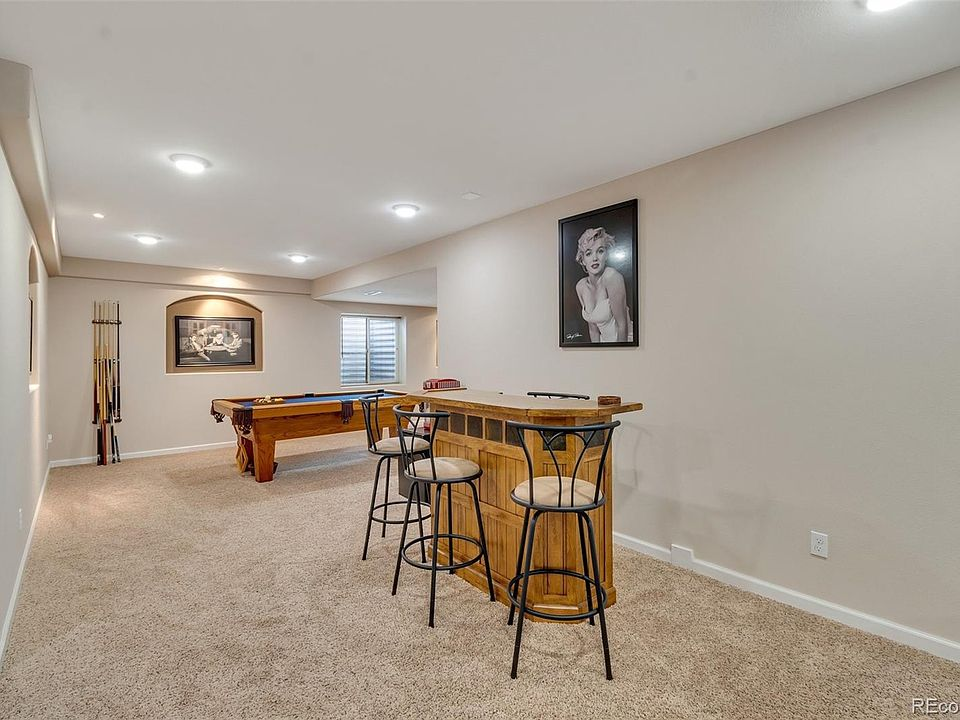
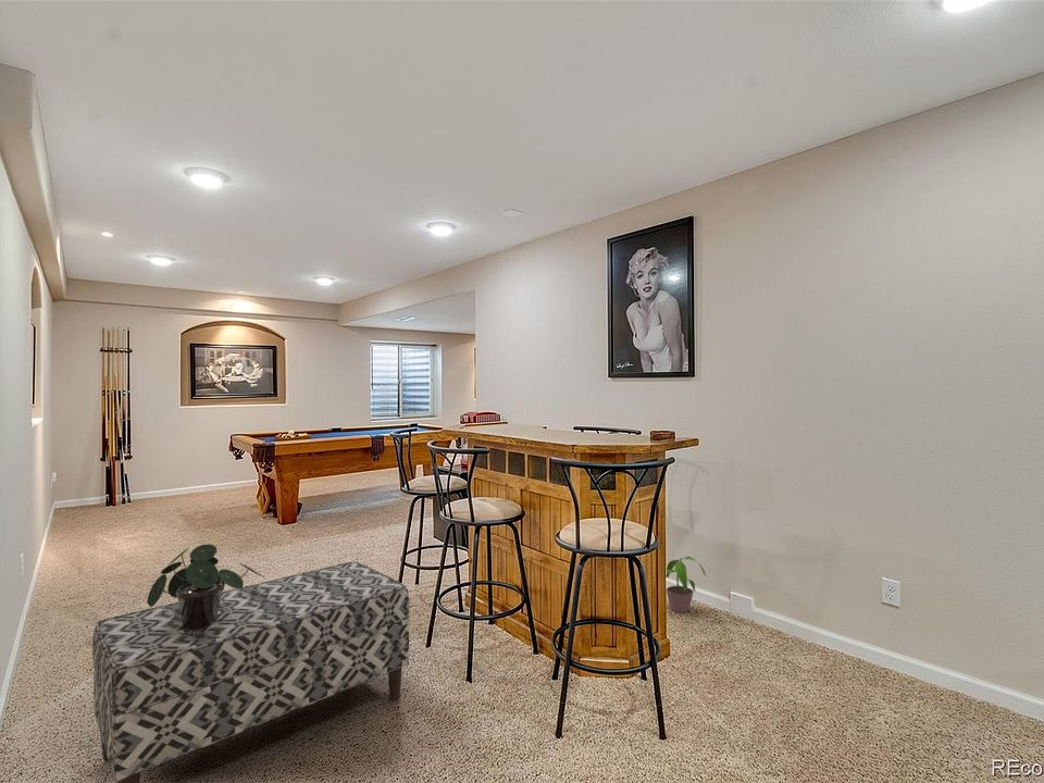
+ bench [91,560,411,783]
+ potted plant [666,556,707,614]
+ potted plant [147,544,265,629]
